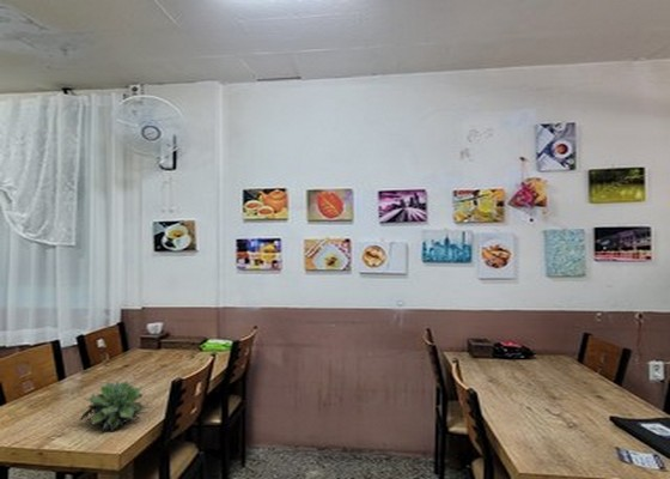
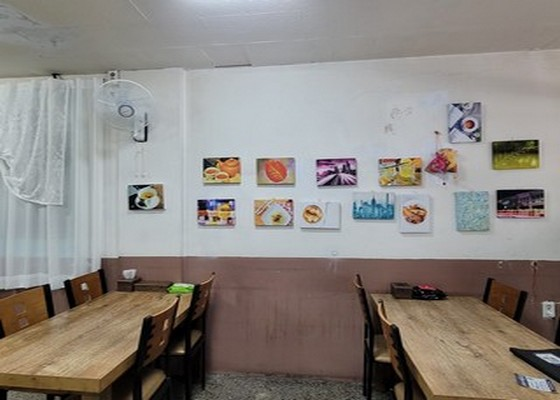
- succulent plant [78,380,152,432]
